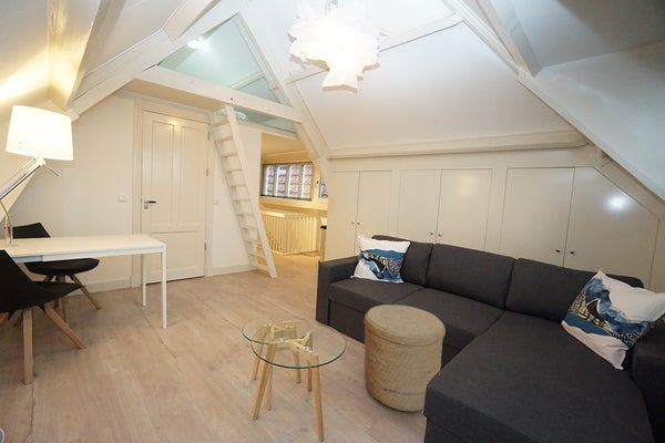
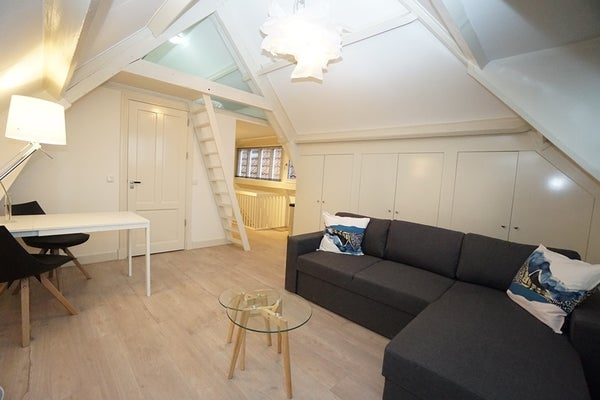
- basket [364,303,447,413]
